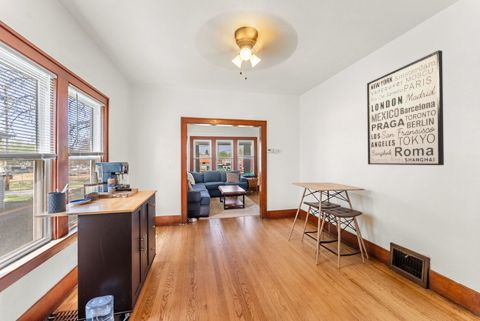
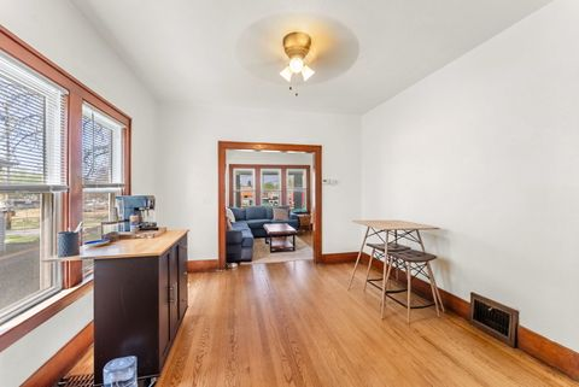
- wall art [366,49,445,166]
